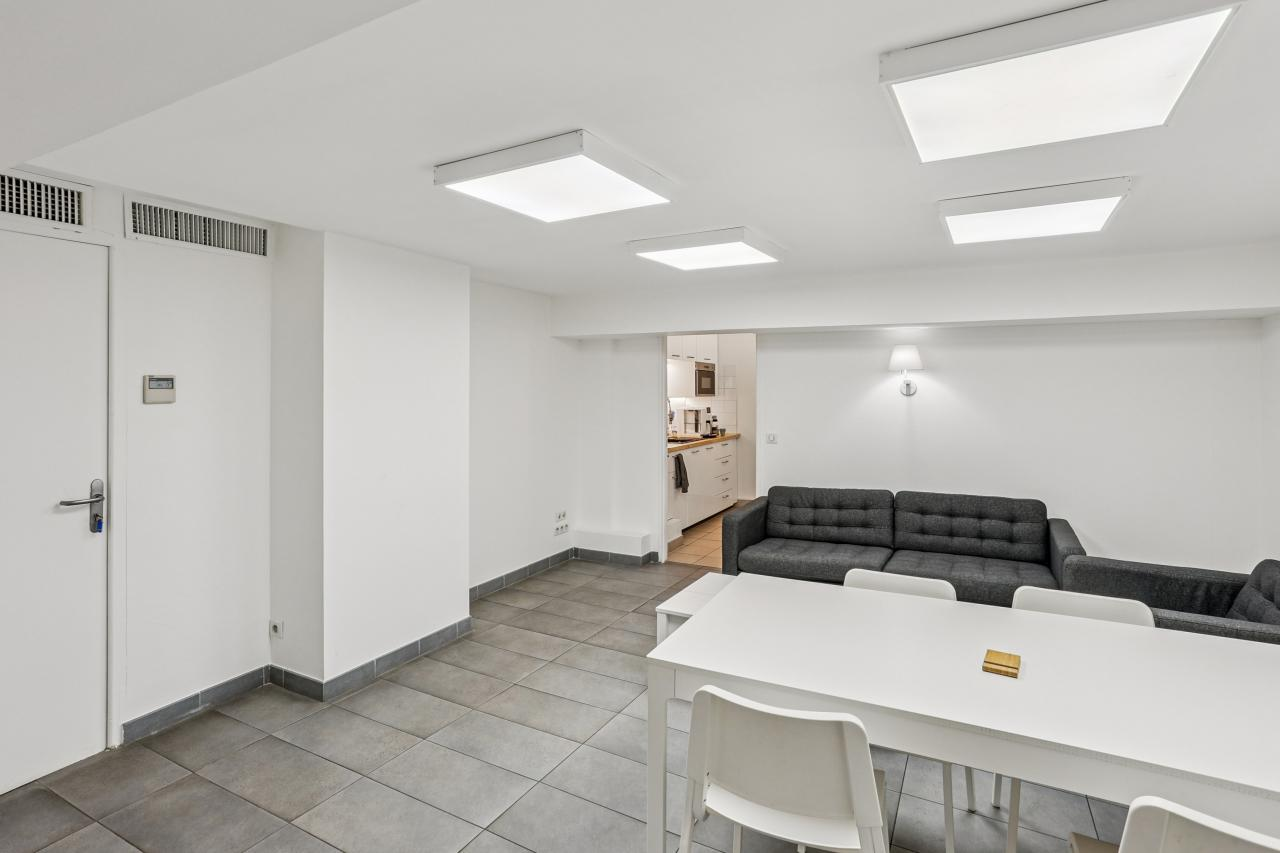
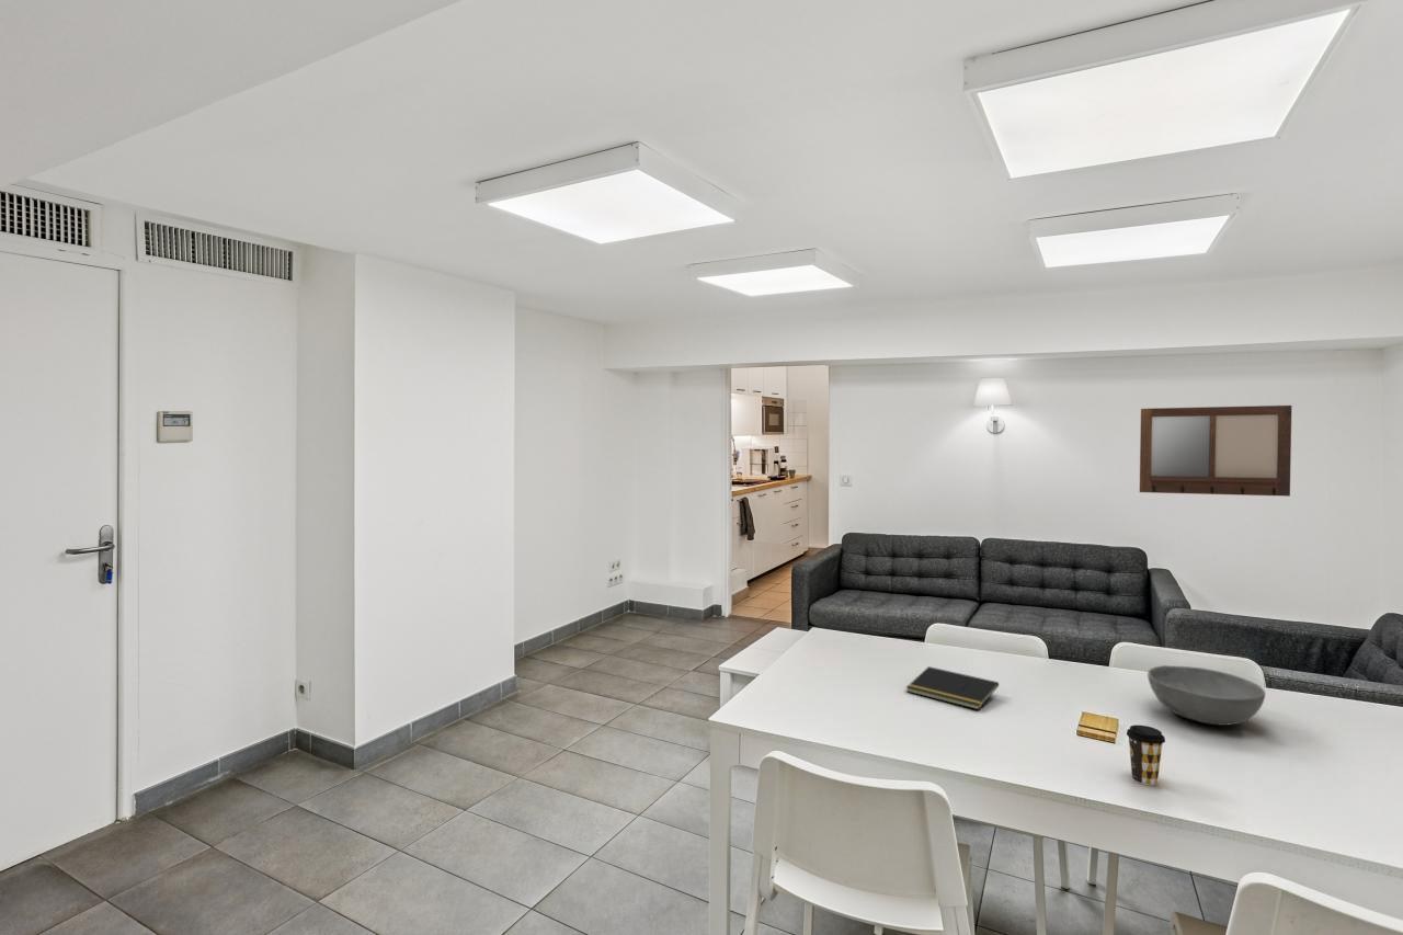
+ coffee cup [1126,723,1166,787]
+ writing board [1139,404,1292,498]
+ notepad [905,665,1000,711]
+ bowl [1147,664,1266,727]
